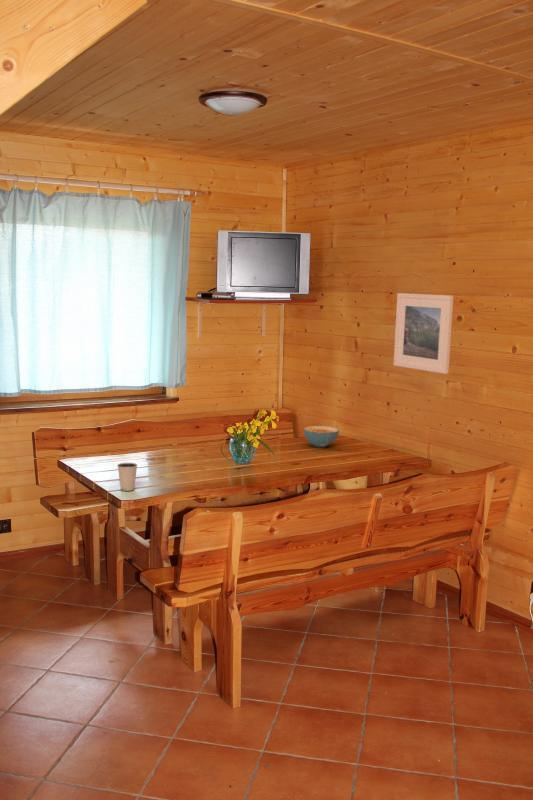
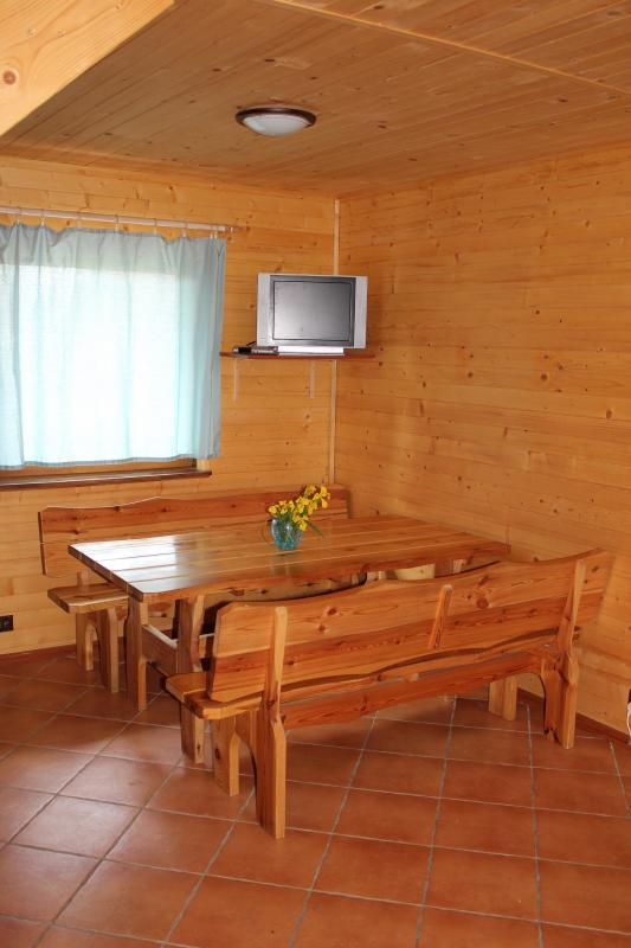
- cereal bowl [302,425,340,448]
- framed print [393,292,454,375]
- dixie cup [116,462,138,492]
